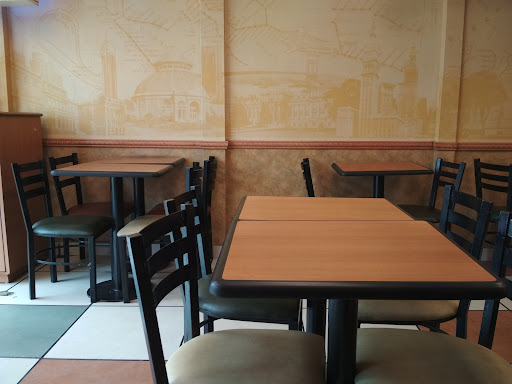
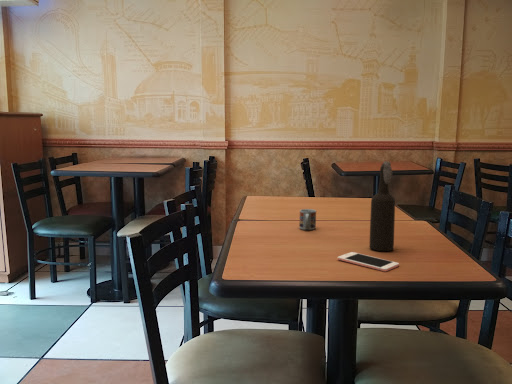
+ cell phone [336,251,400,273]
+ bottle [369,160,396,252]
+ cup [298,208,317,231]
